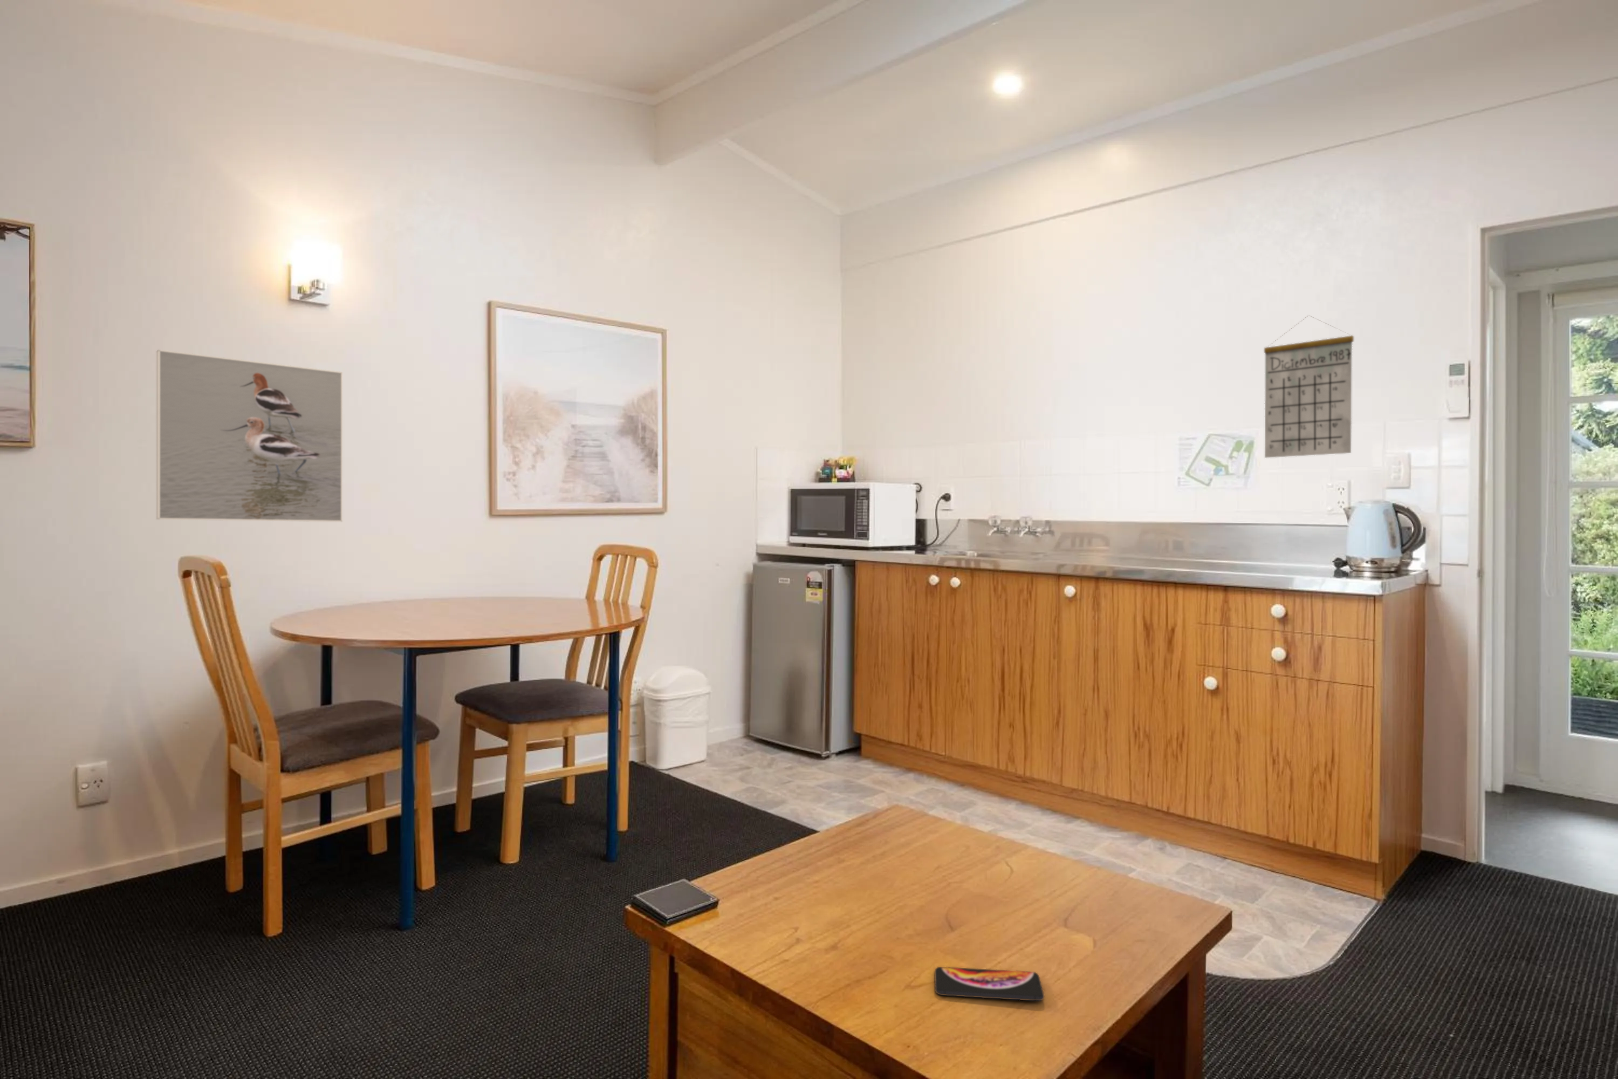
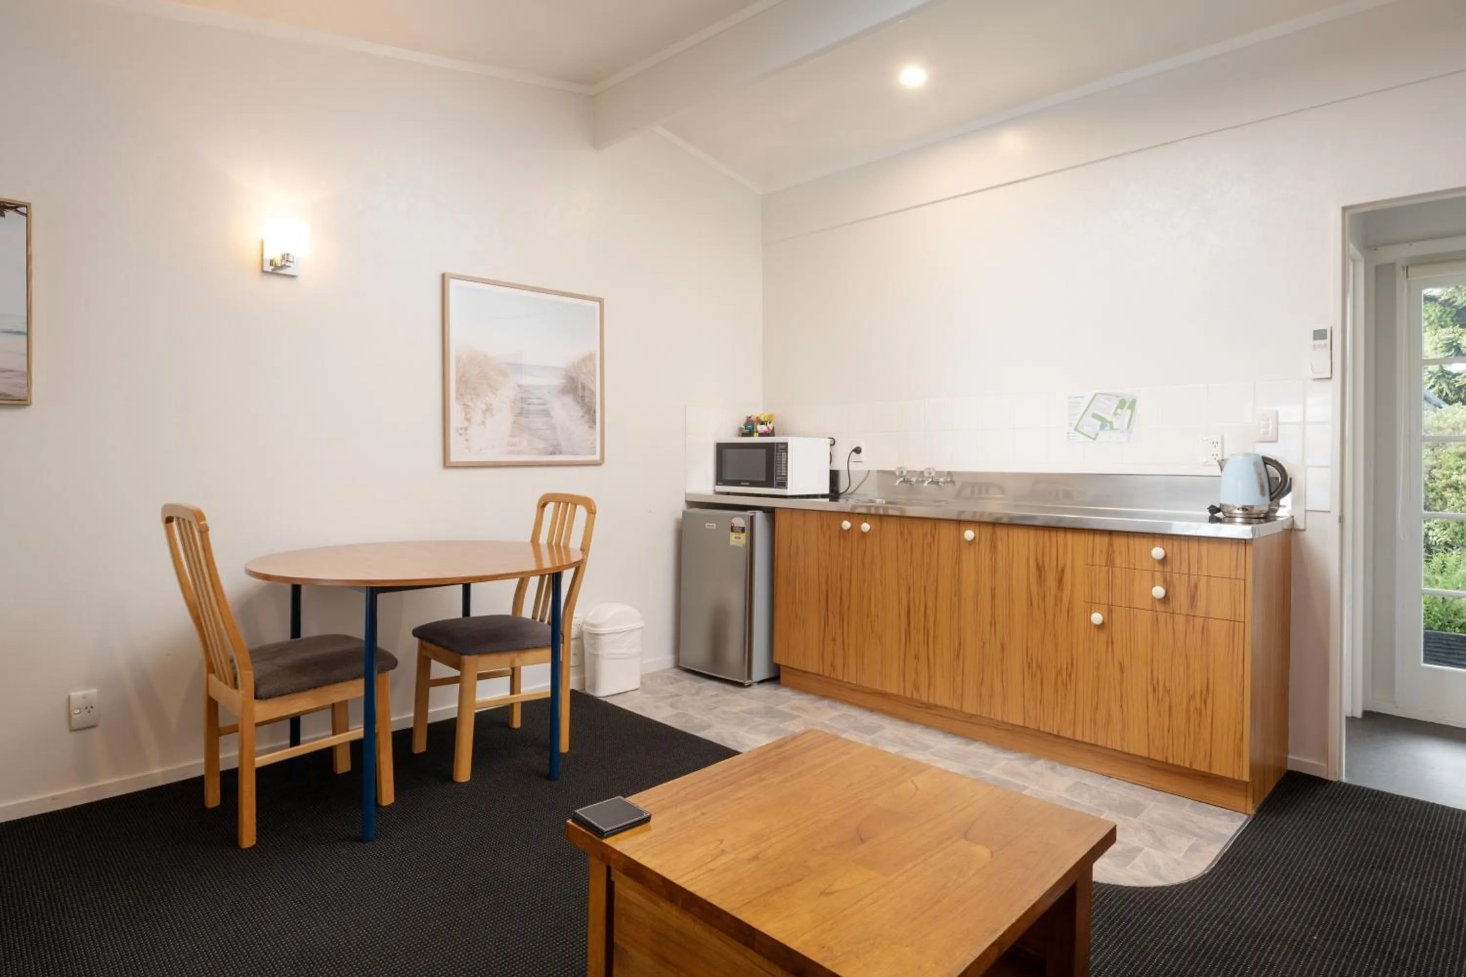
- smartphone [934,966,1045,1001]
- calendar [1264,314,1354,459]
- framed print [155,349,343,523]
